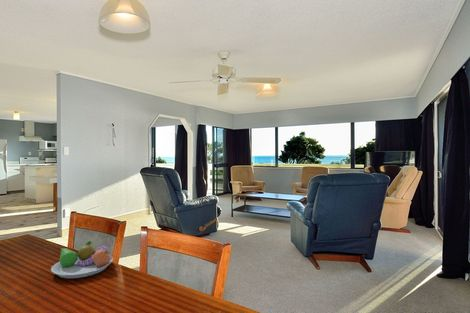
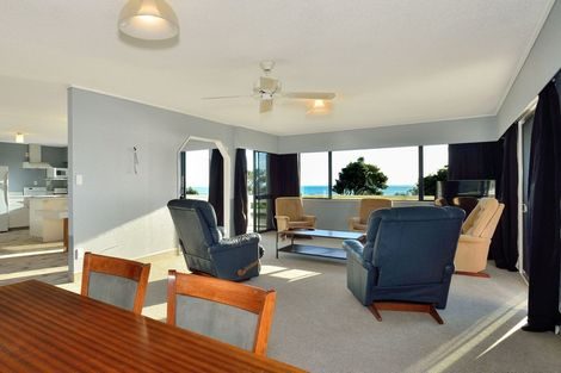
- fruit bowl [50,240,114,279]
